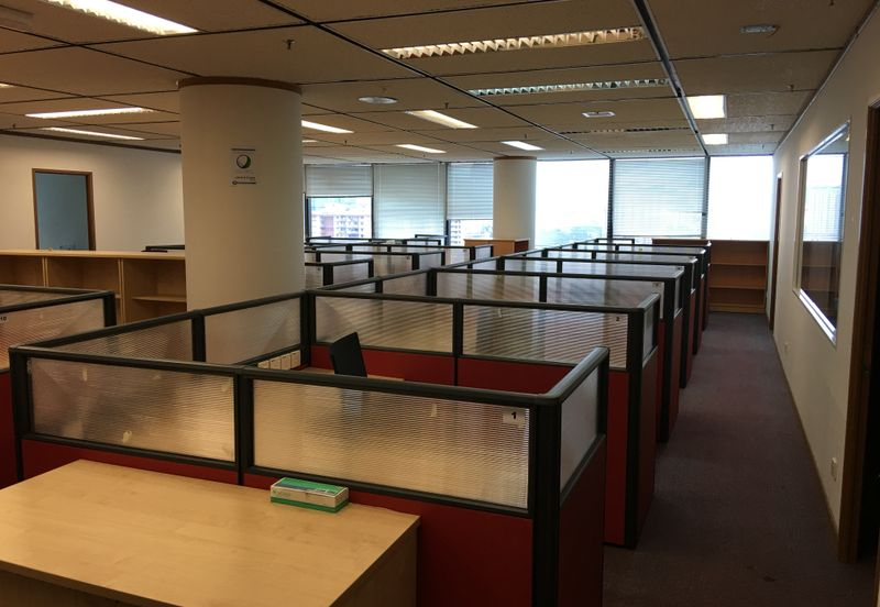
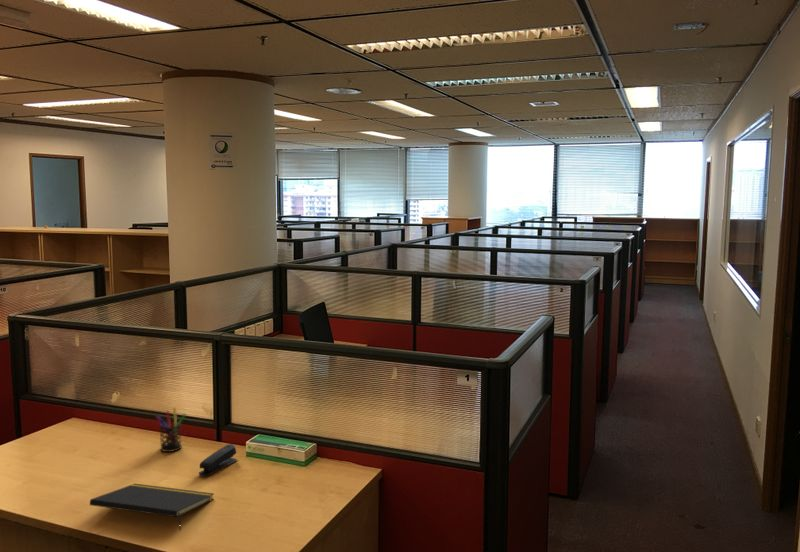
+ stapler [197,443,238,477]
+ notepad [89,483,215,531]
+ pen holder [155,407,187,453]
